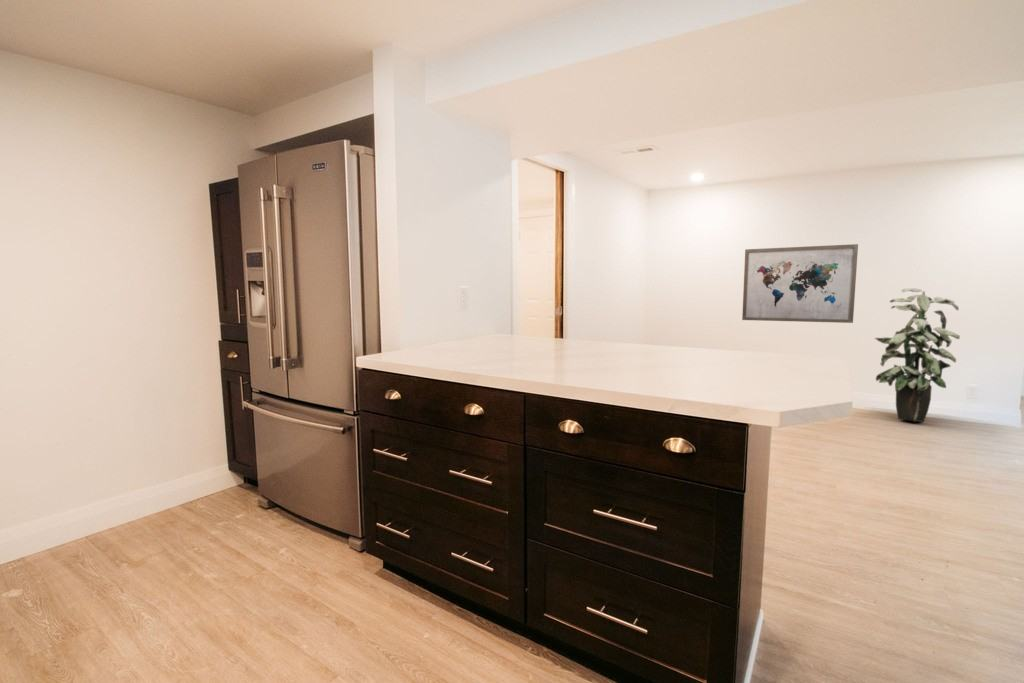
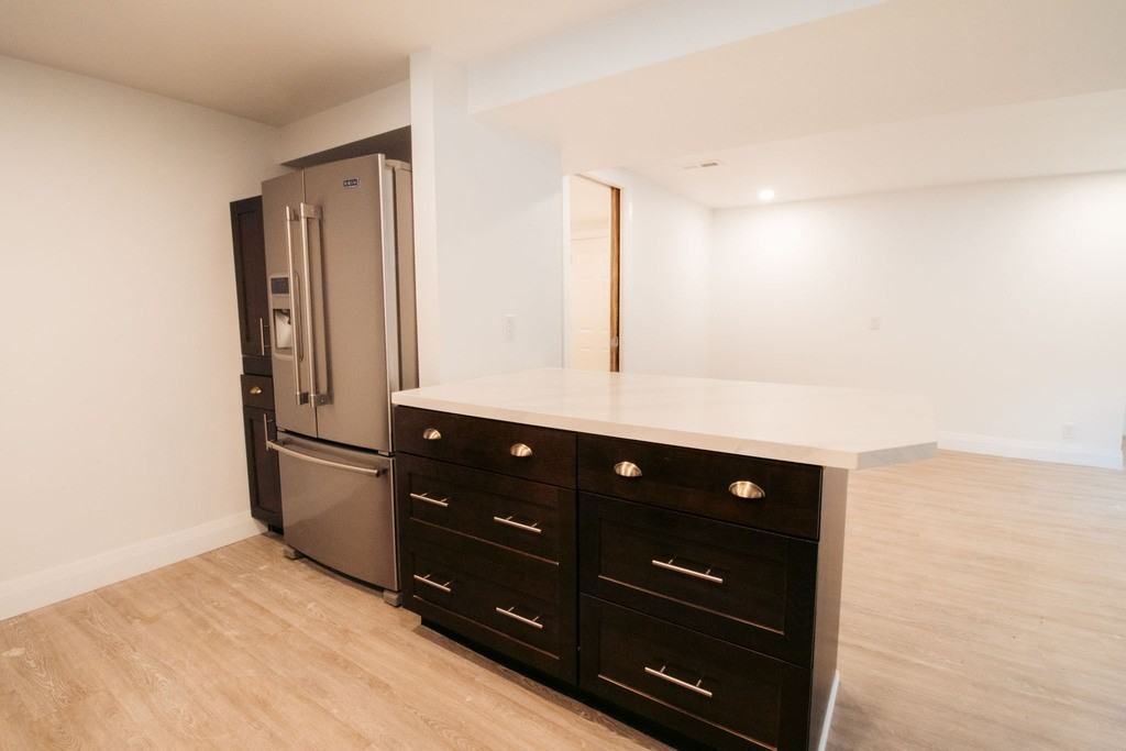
- wall art [741,243,859,324]
- indoor plant [874,287,961,423]
